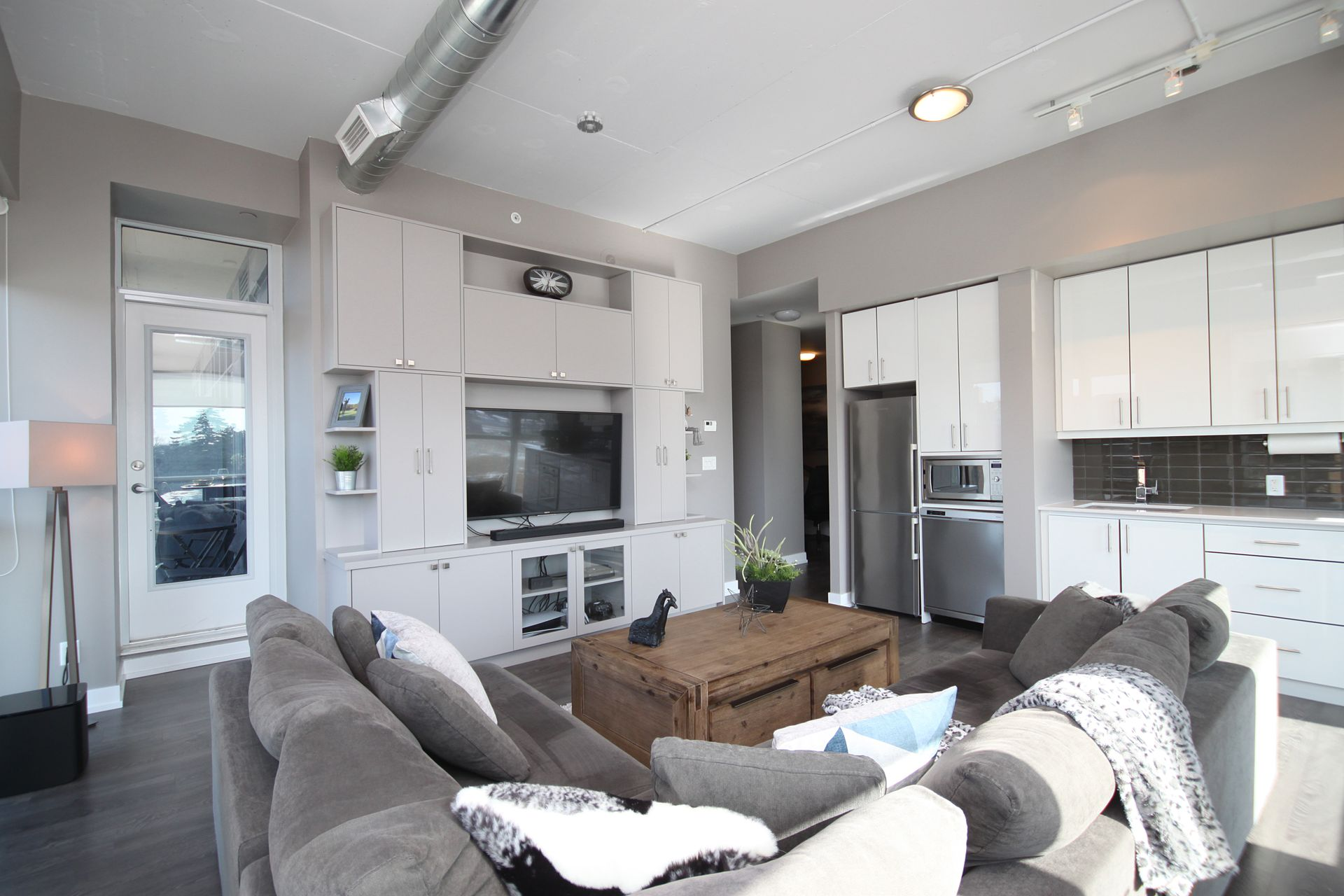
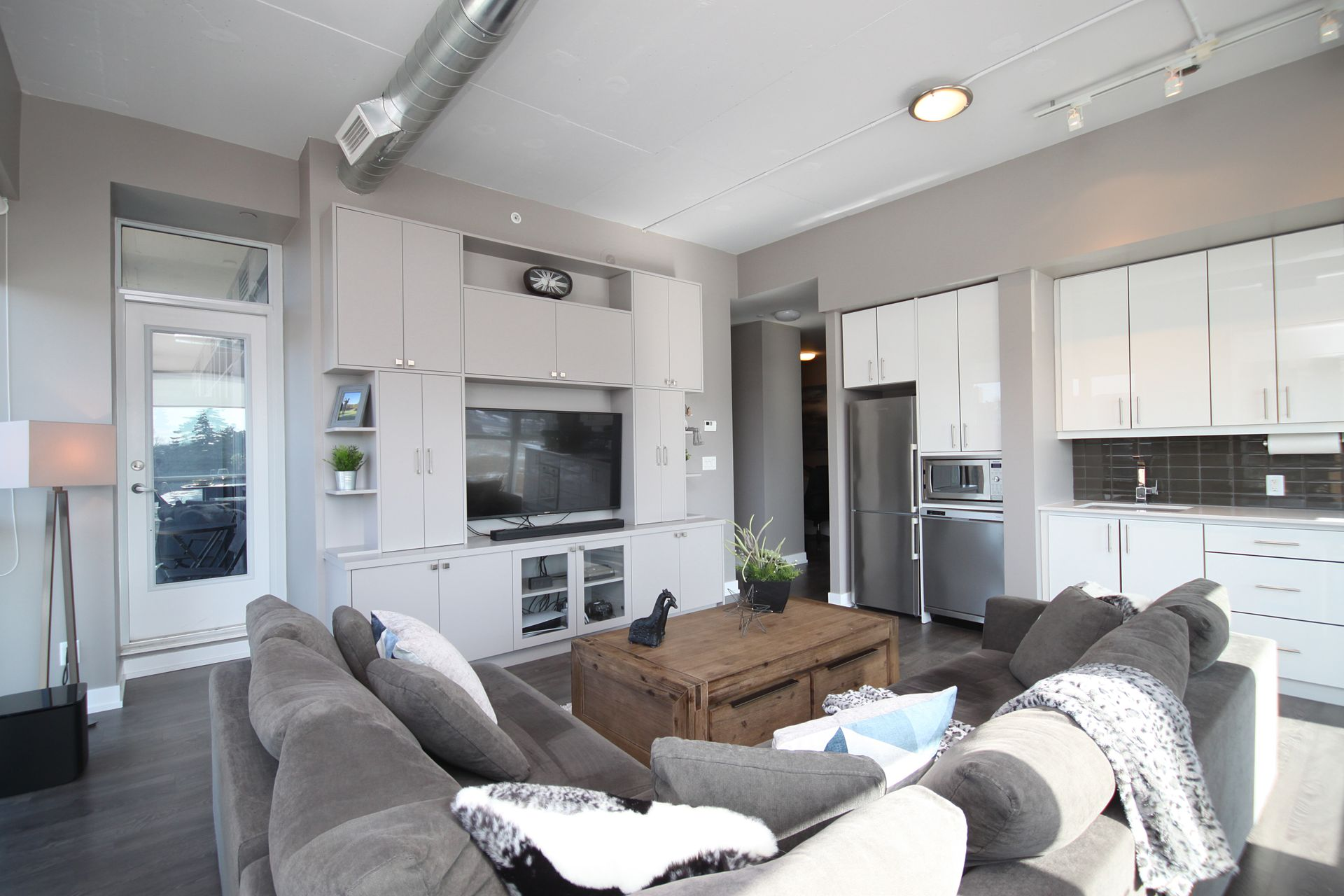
- smoke detector [576,111,603,134]
